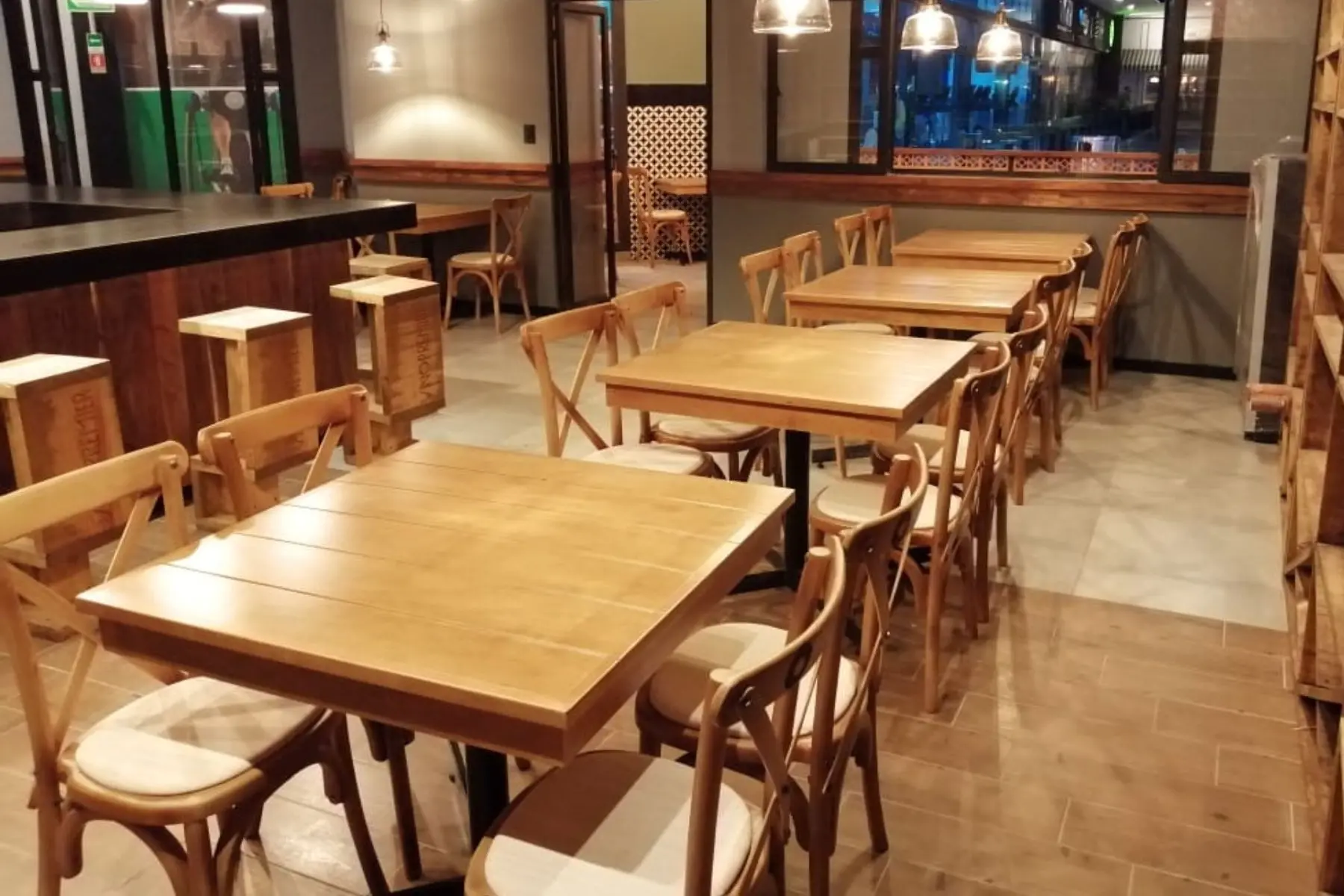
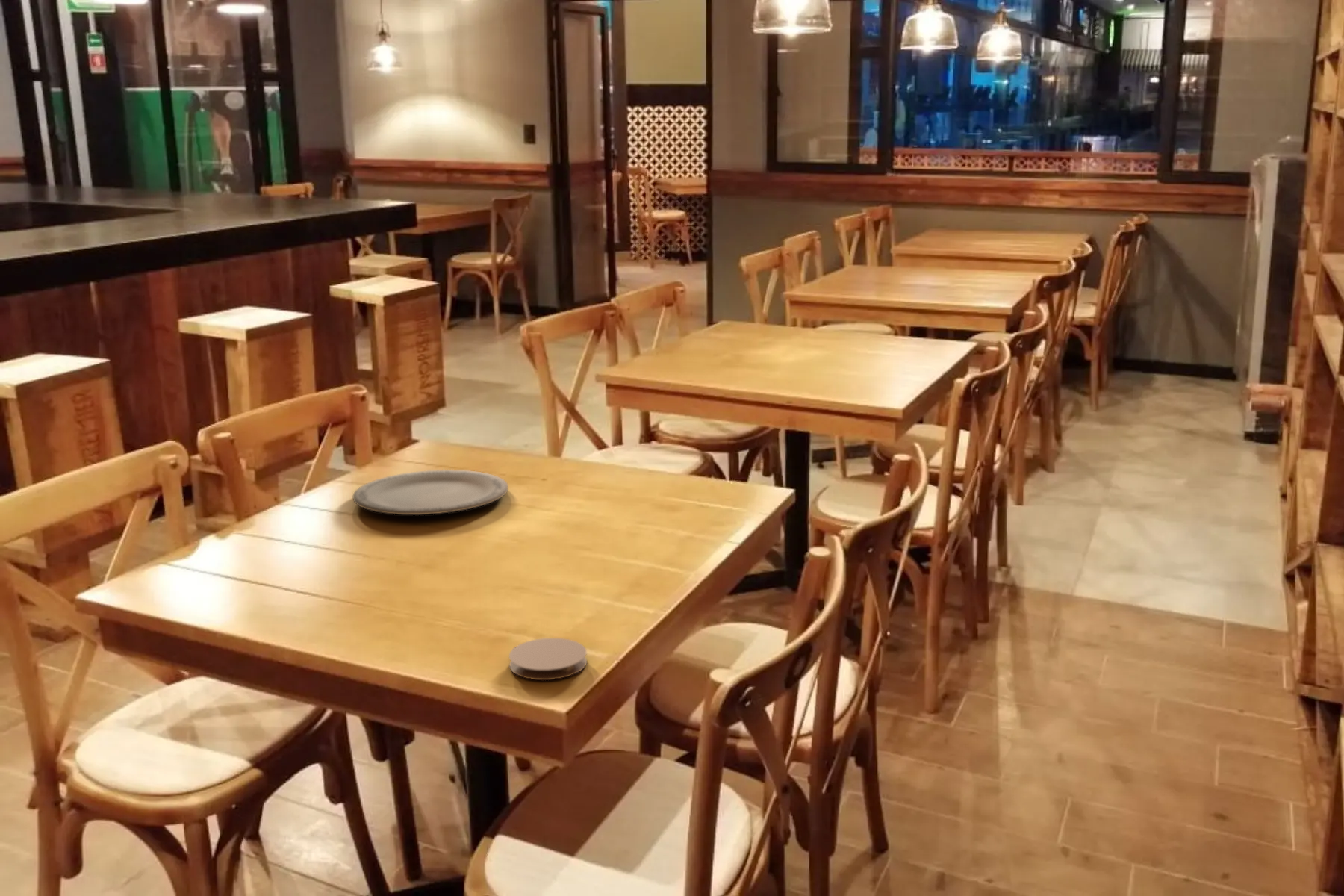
+ plate [352,469,508,515]
+ coaster [508,638,588,681]
